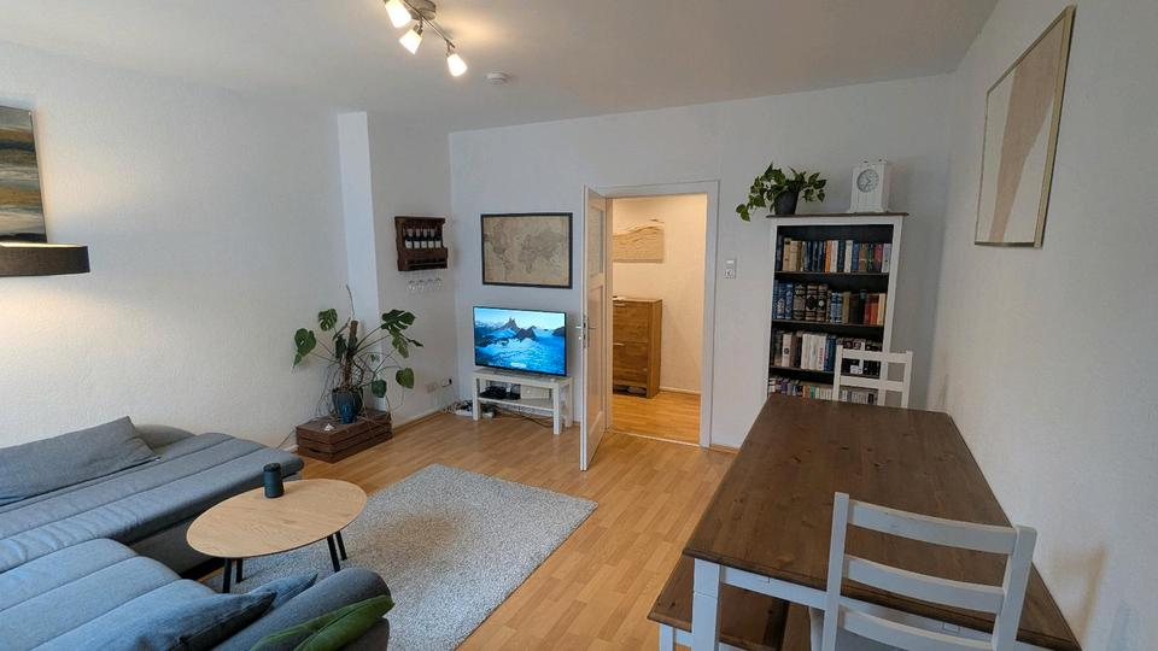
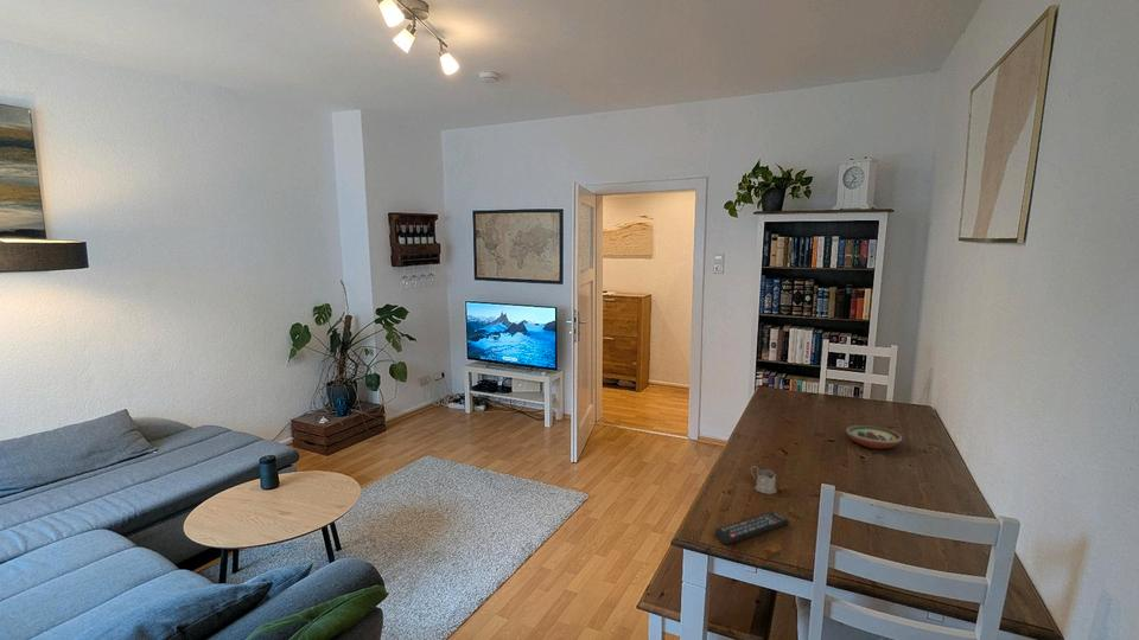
+ decorative bowl [845,424,903,450]
+ remote control [714,511,791,545]
+ tea glass holder [750,465,777,495]
